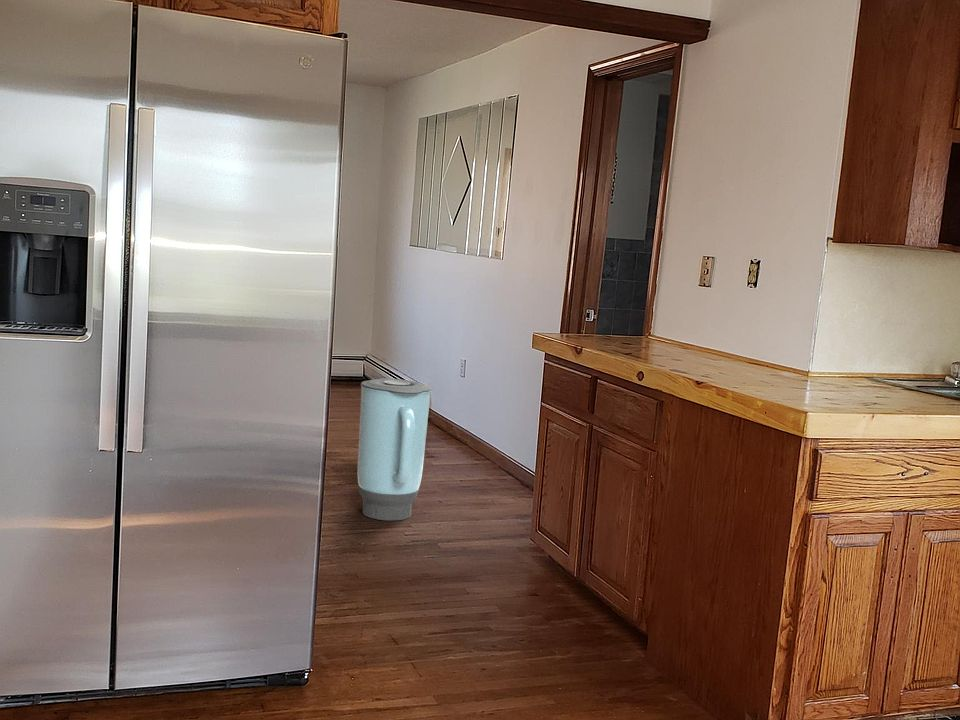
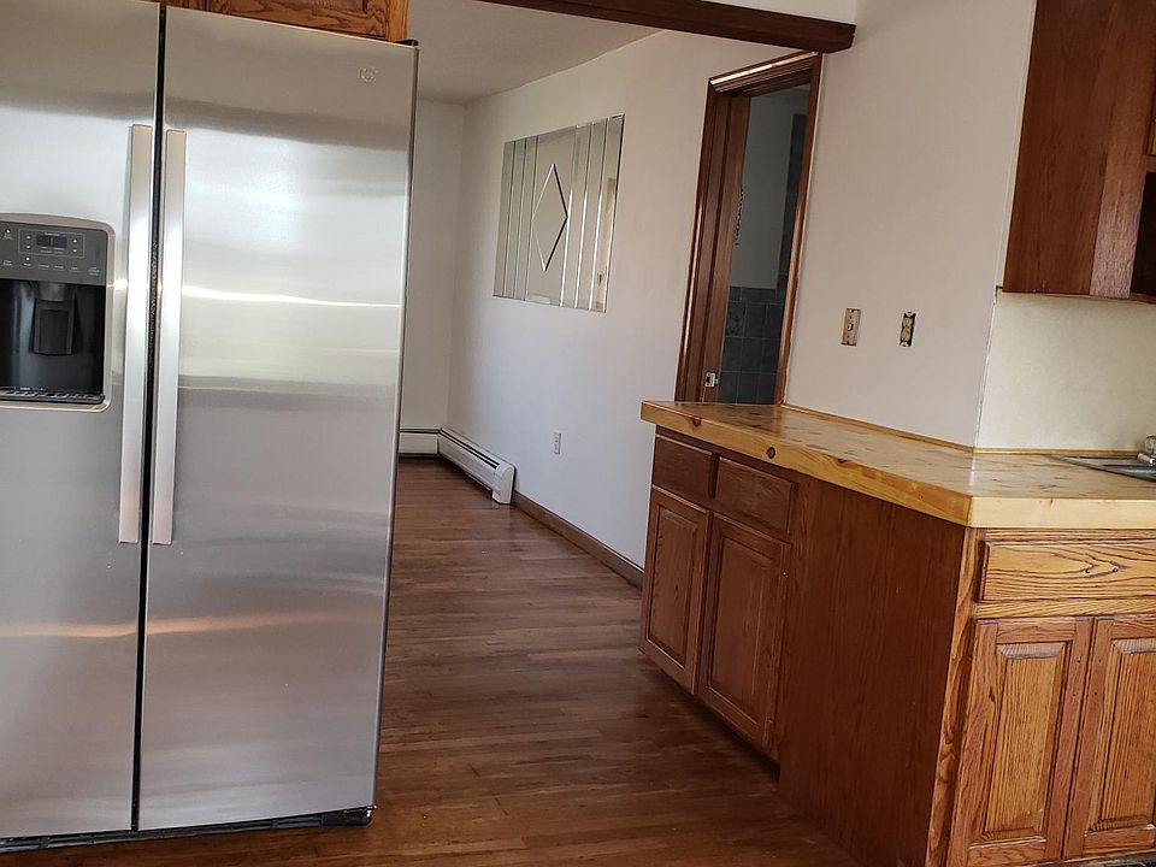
- trash can [357,377,433,522]
